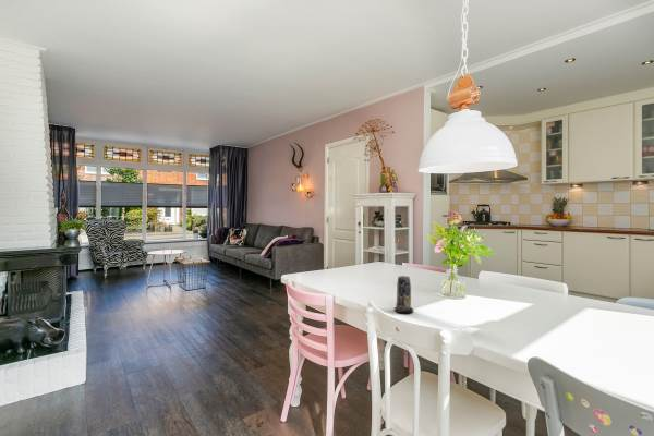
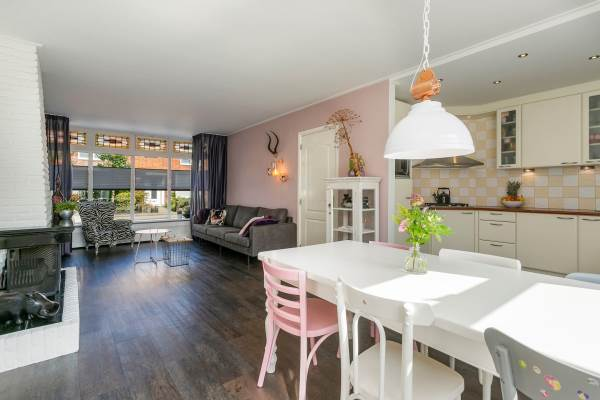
- candle [393,275,414,314]
